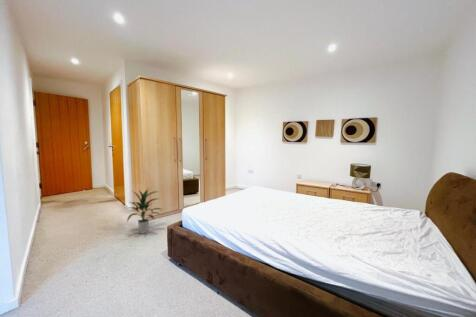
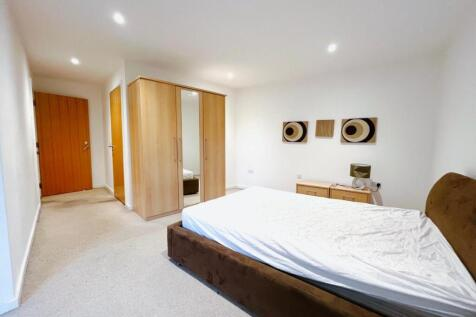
- indoor plant [126,188,164,235]
